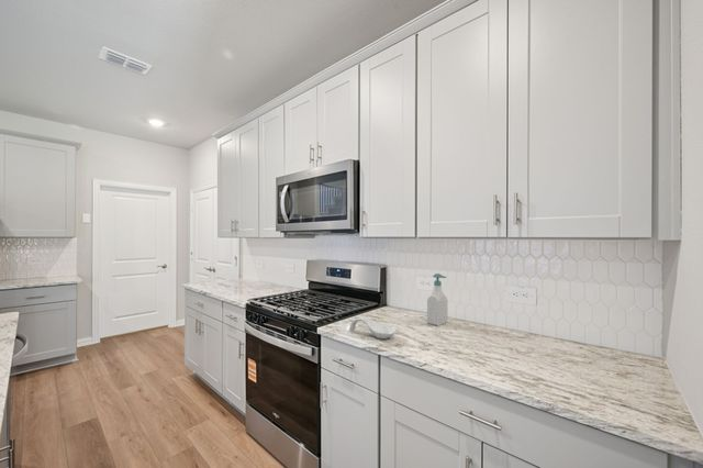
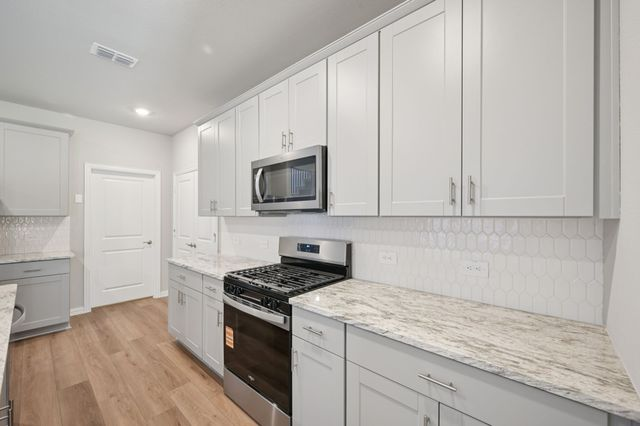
- spoon rest [348,316,397,341]
- soap bottle [426,272,448,326]
